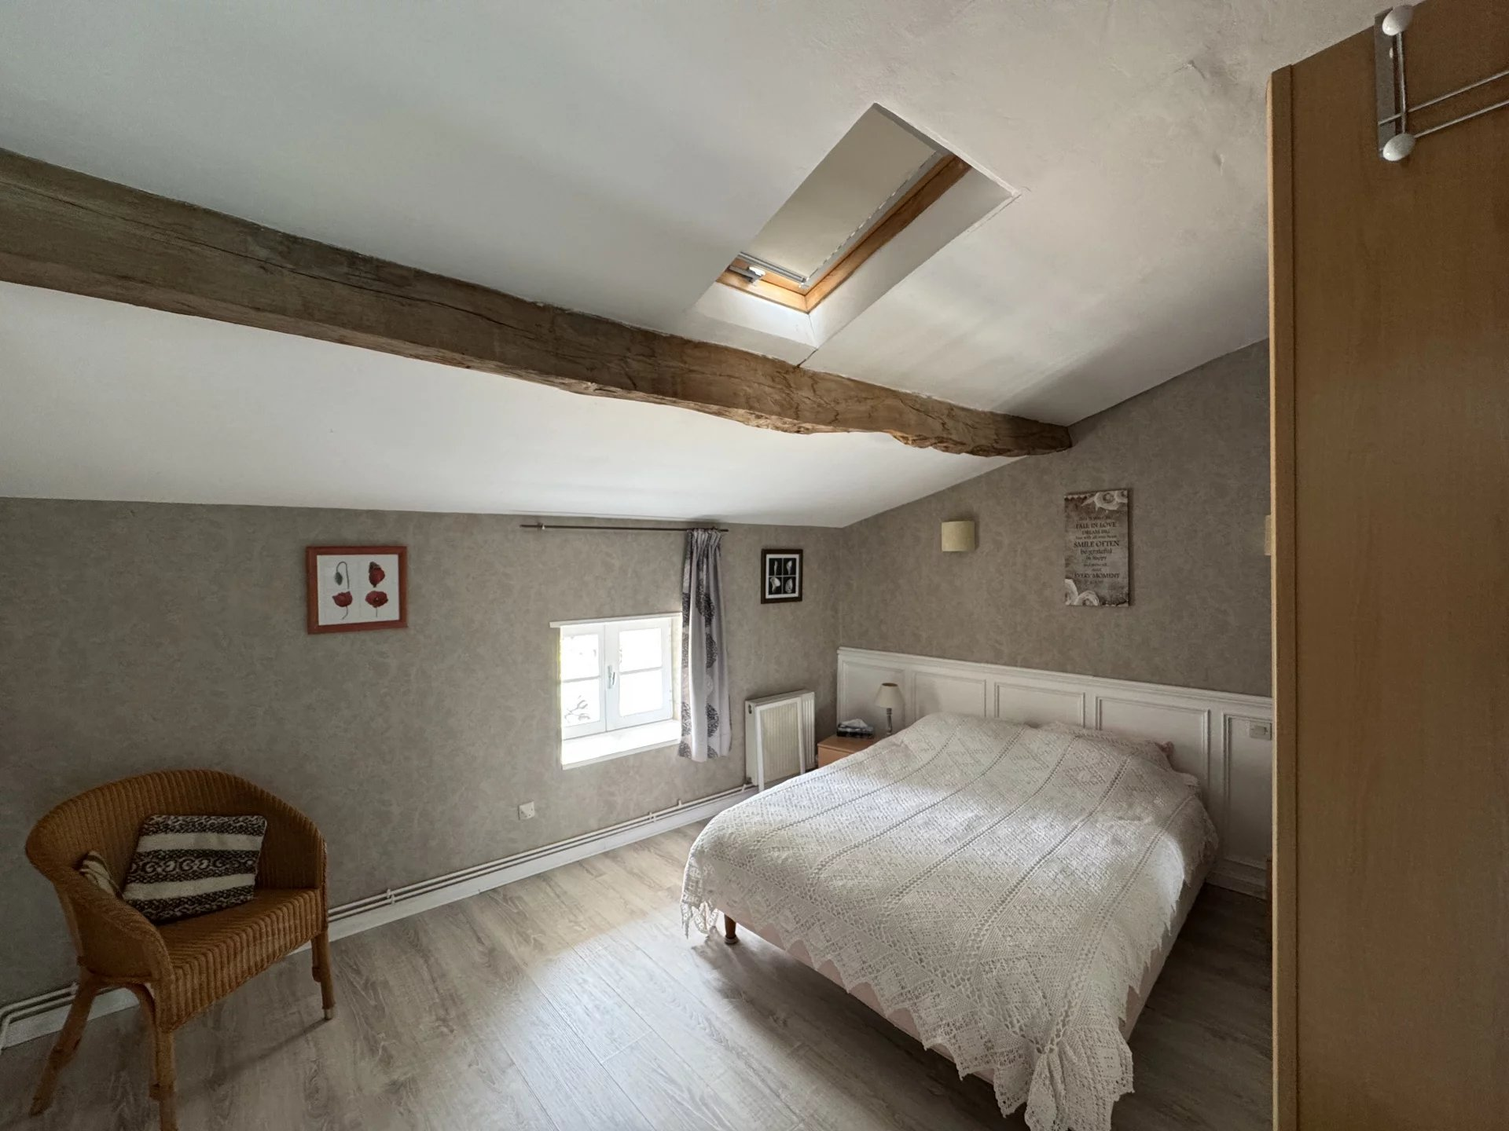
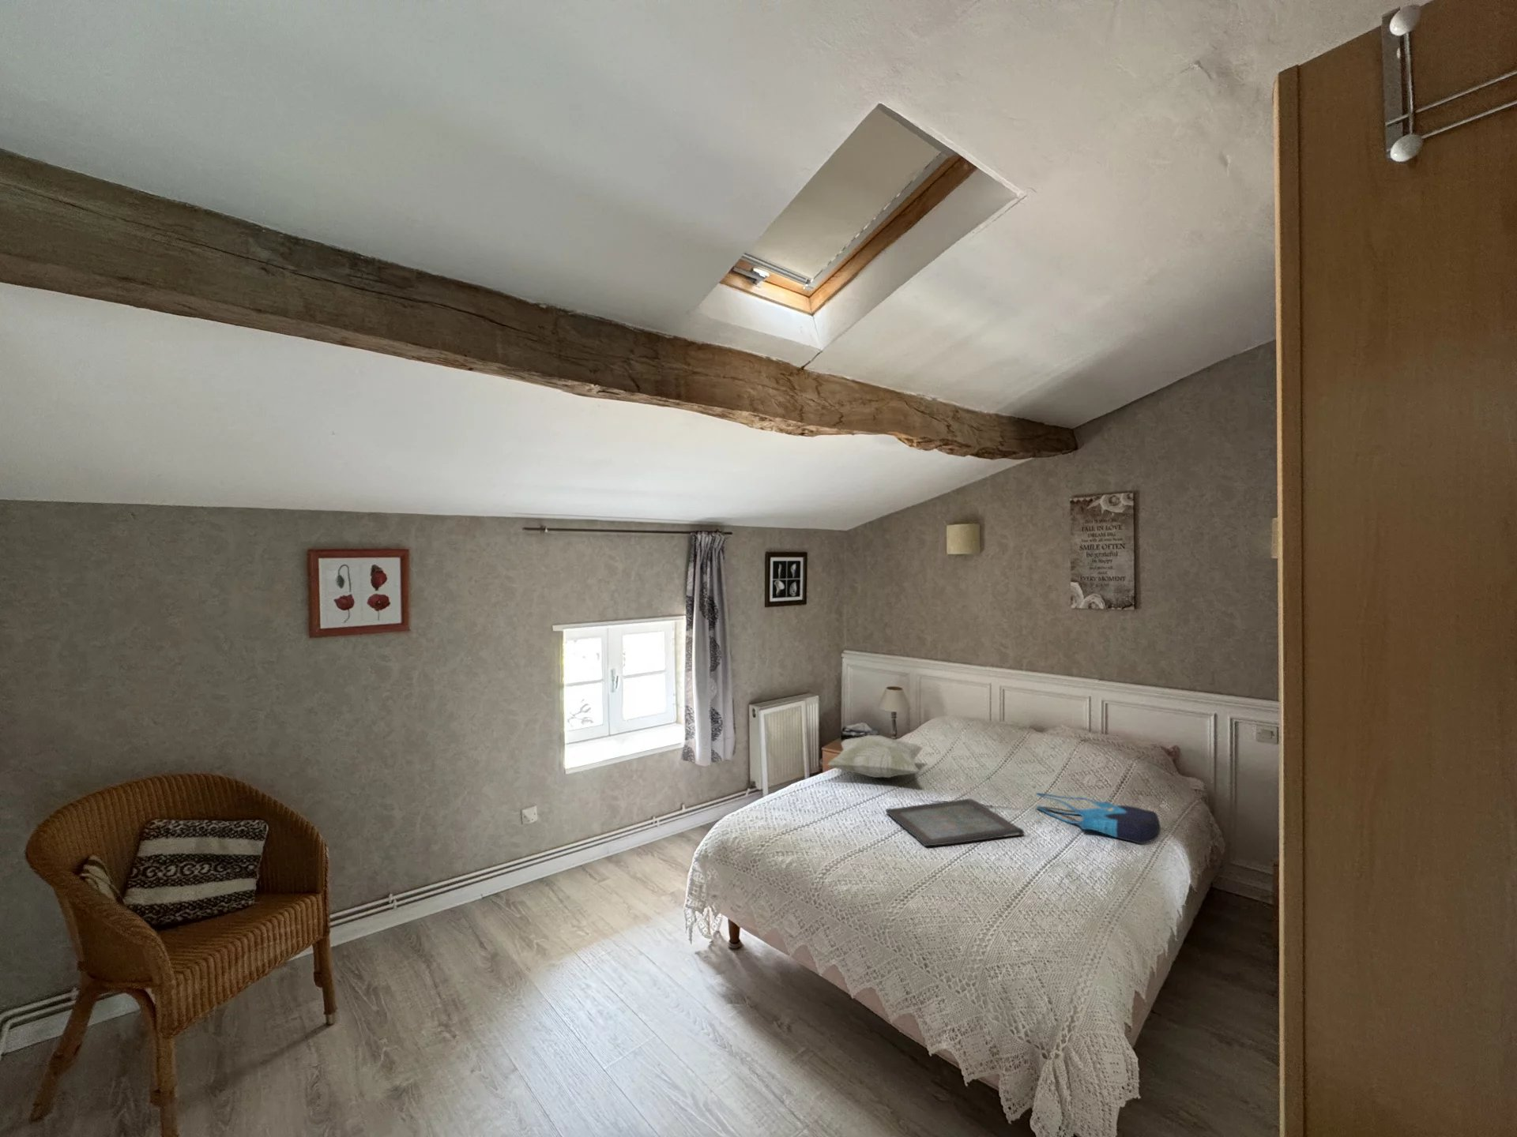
+ tote bag [1034,792,1161,844]
+ serving tray [885,798,1025,847]
+ decorative pillow [827,735,925,779]
